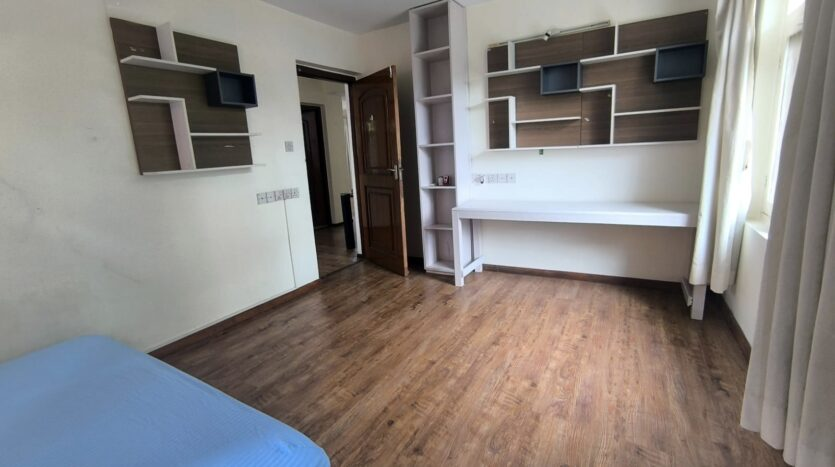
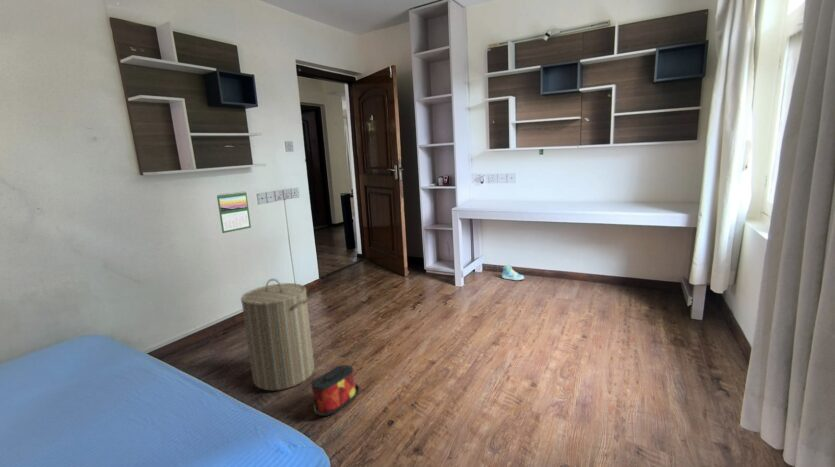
+ calendar [216,190,252,234]
+ bag [310,364,360,417]
+ laundry hamper [240,278,315,391]
+ sneaker [501,263,525,281]
